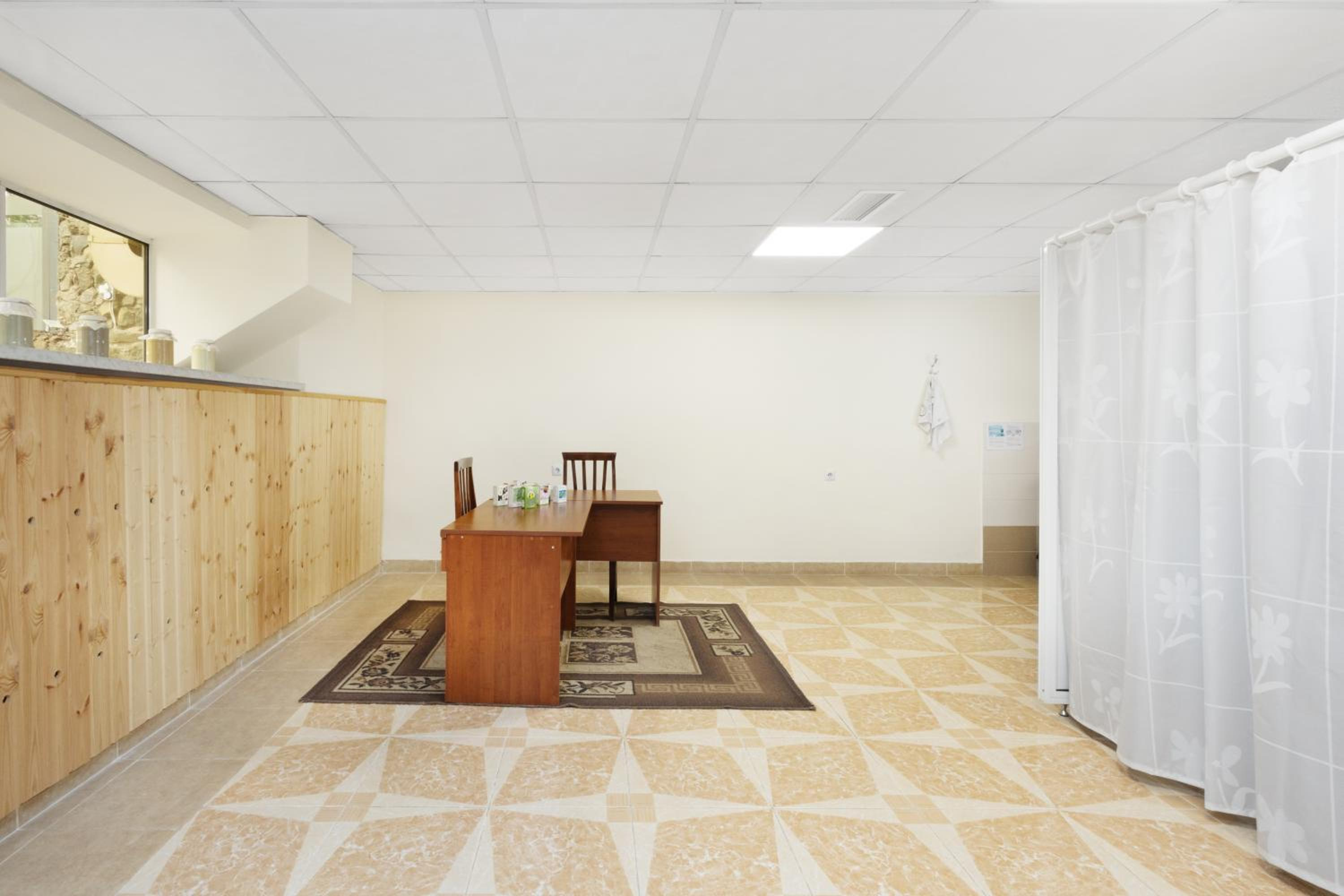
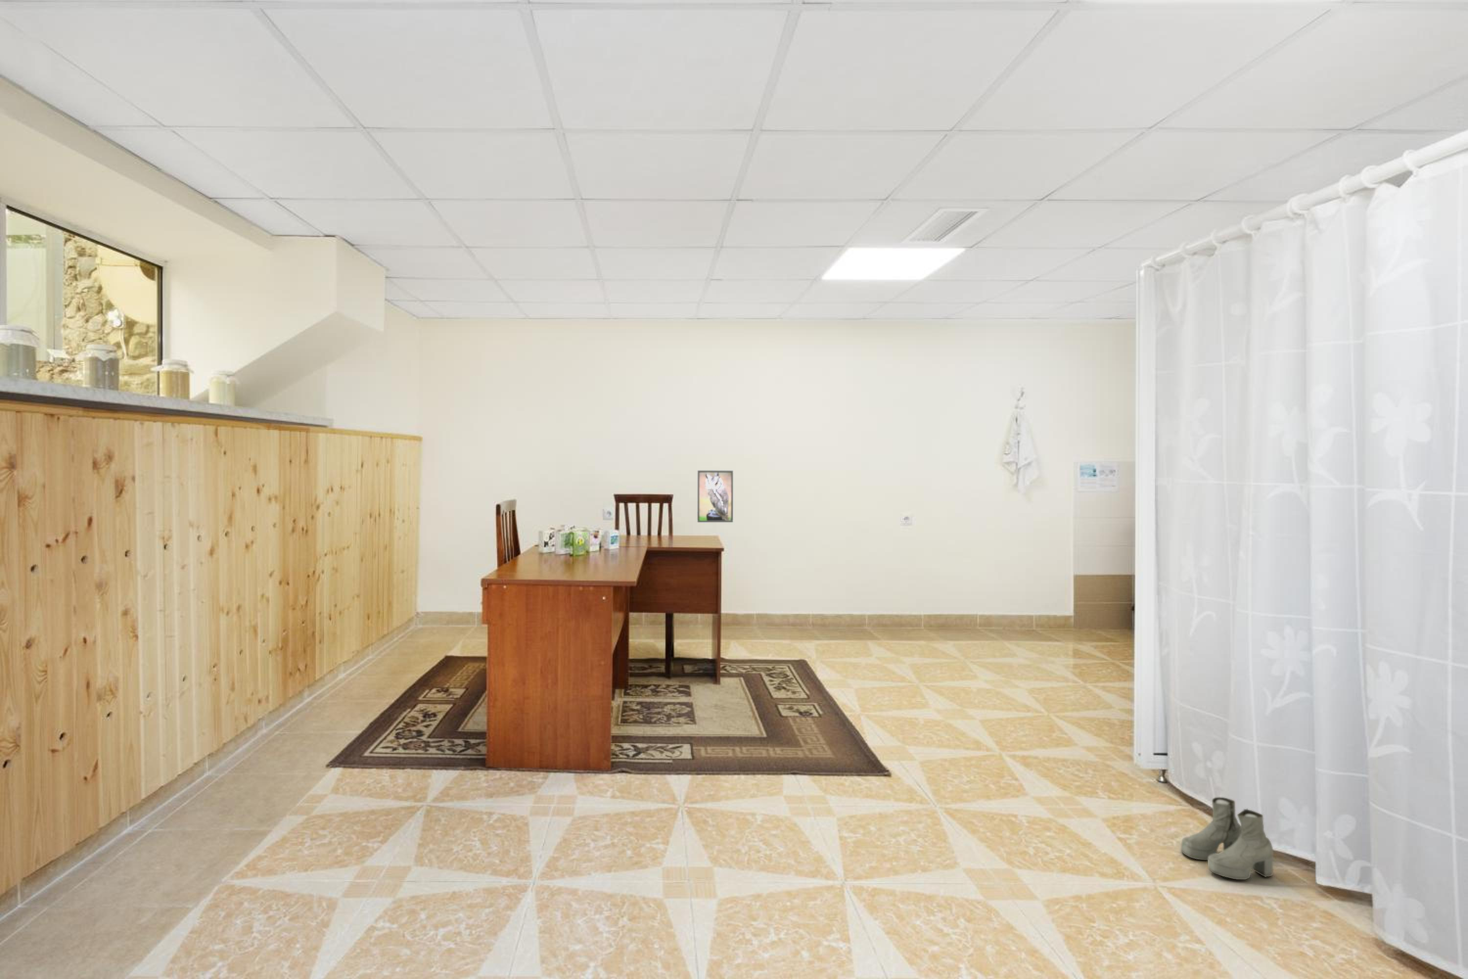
+ boots [1181,797,1274,881]
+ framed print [697,470,734,522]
